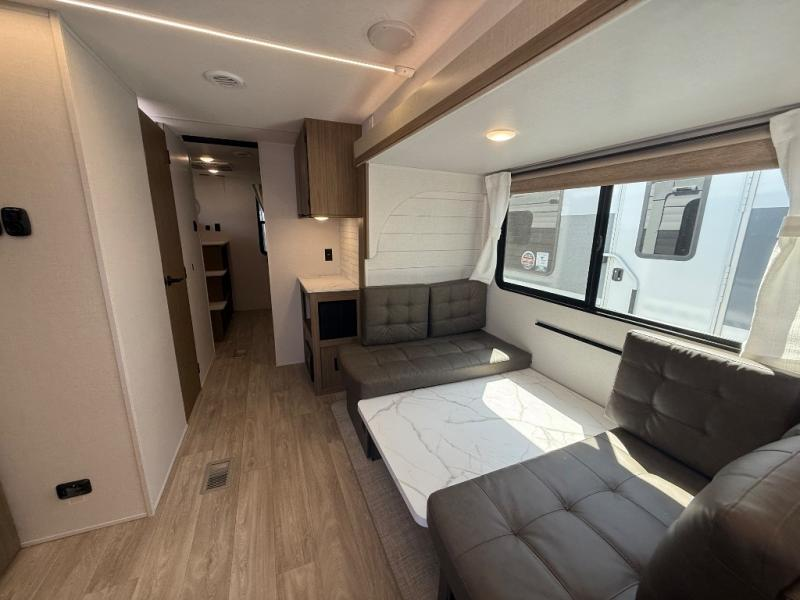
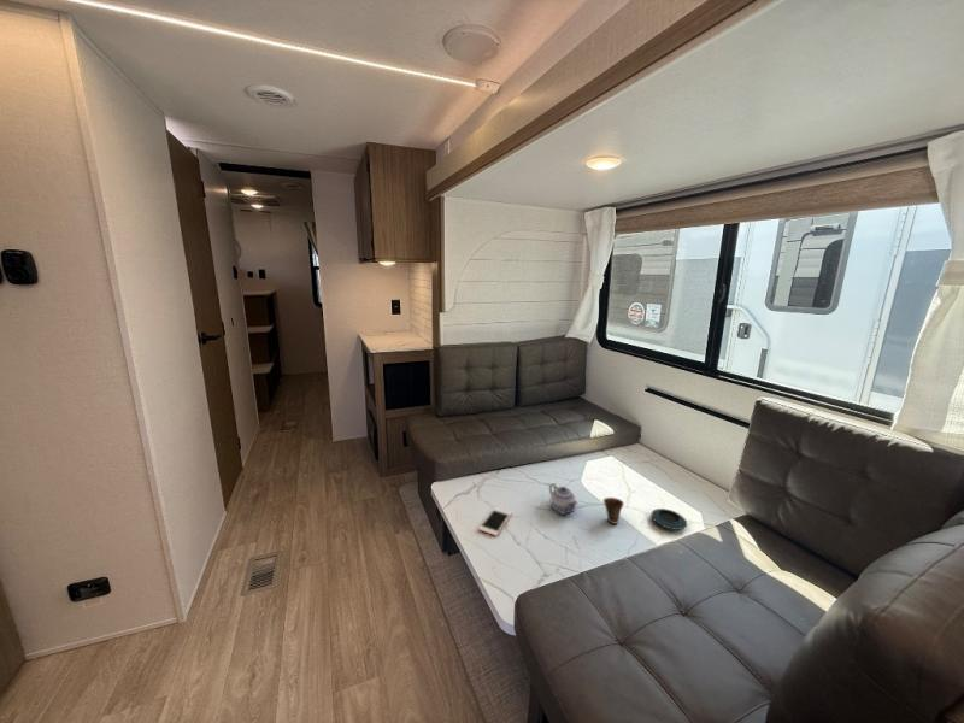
+ saucer [651,507,688,531]
+ cell phone [477,506,513,537]
+ cup [602,496,625,525]
+ teapot [548,482,580,515]
